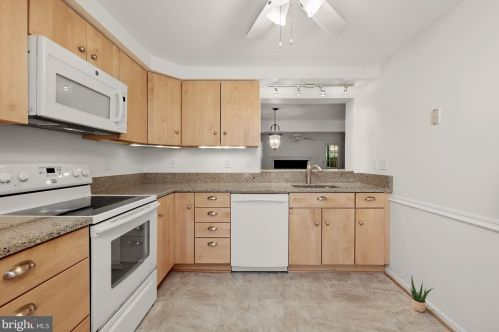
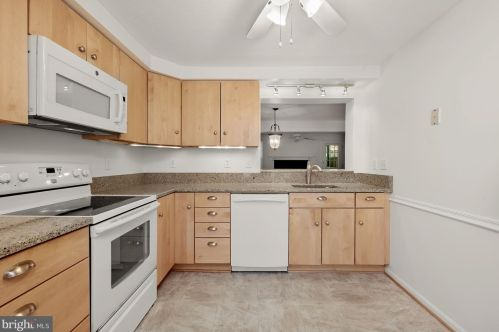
- potted plant [409,276,434,313]
